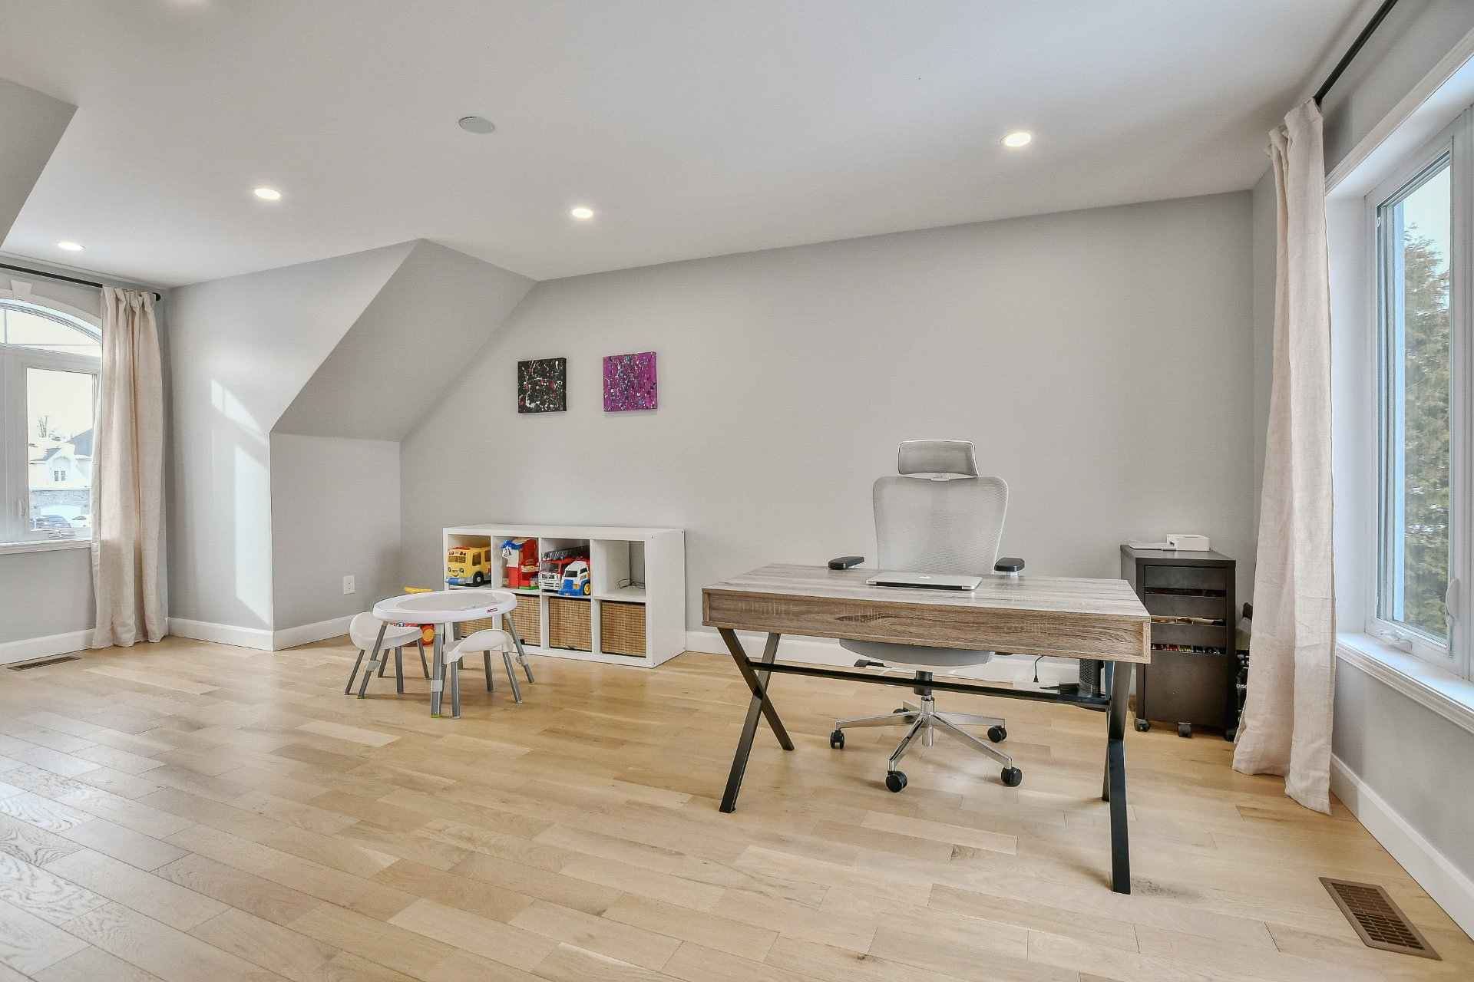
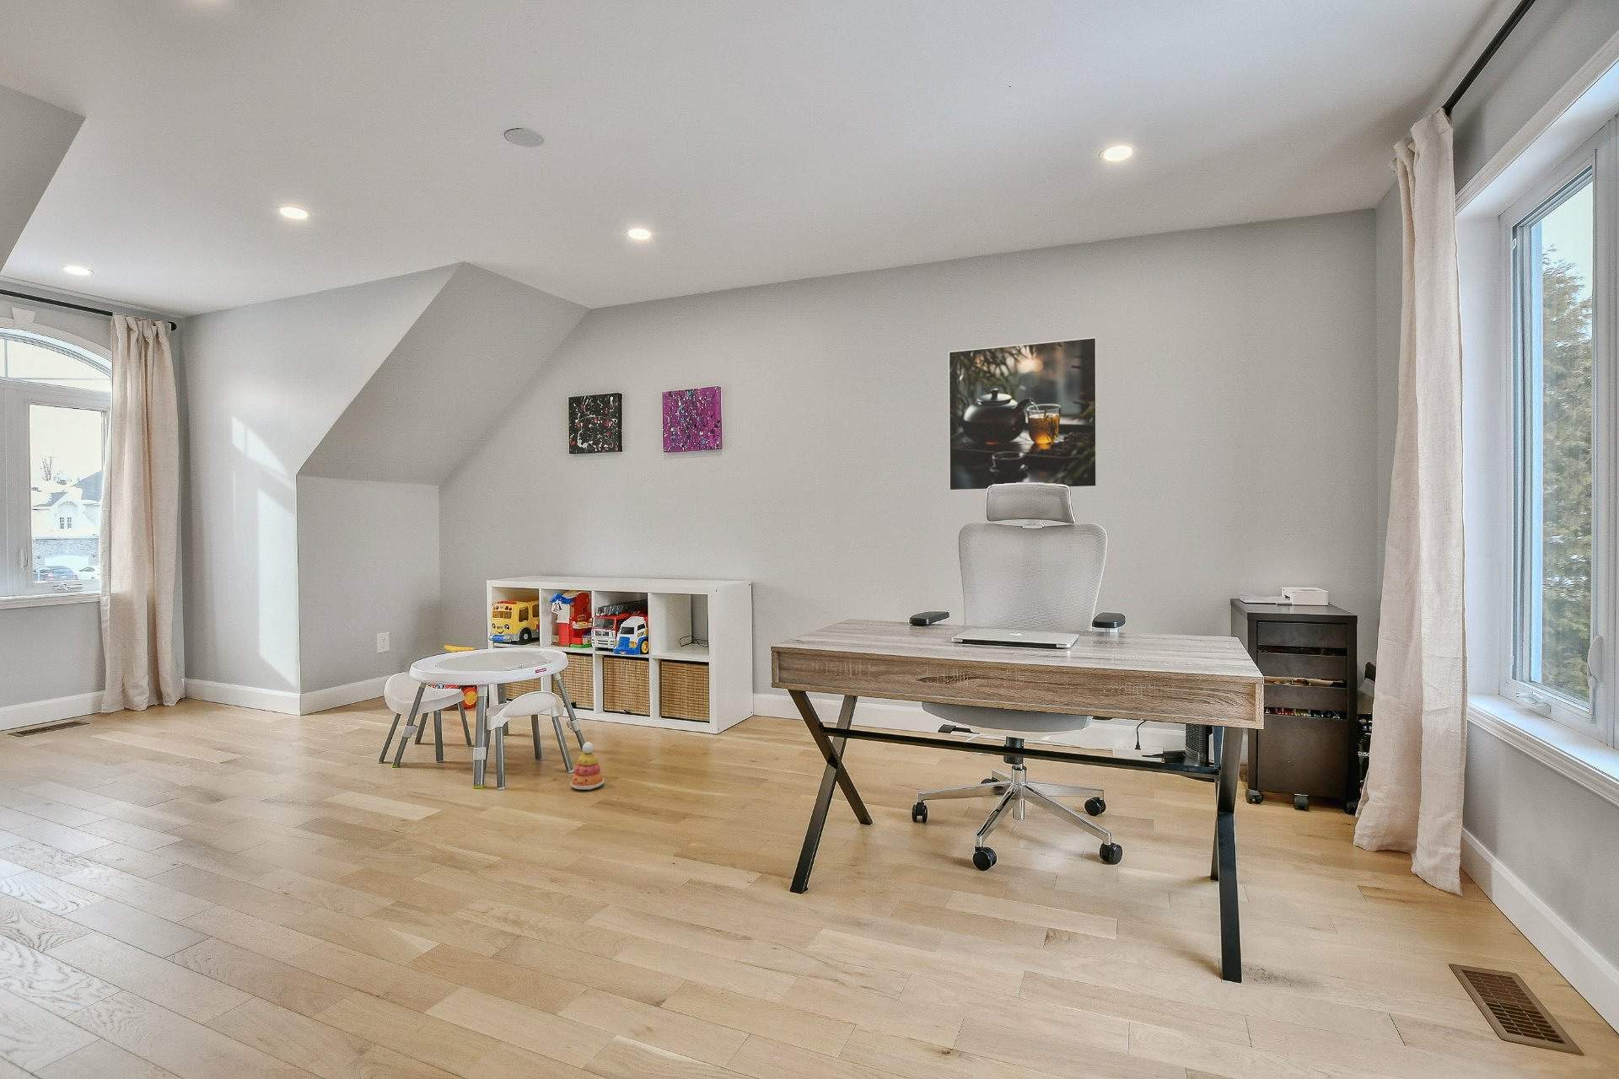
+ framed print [948,336,1097,491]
+ stacking toy [569,741,605,791]
